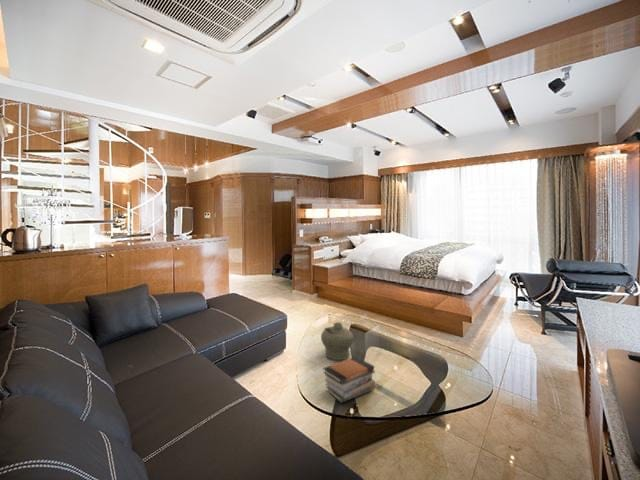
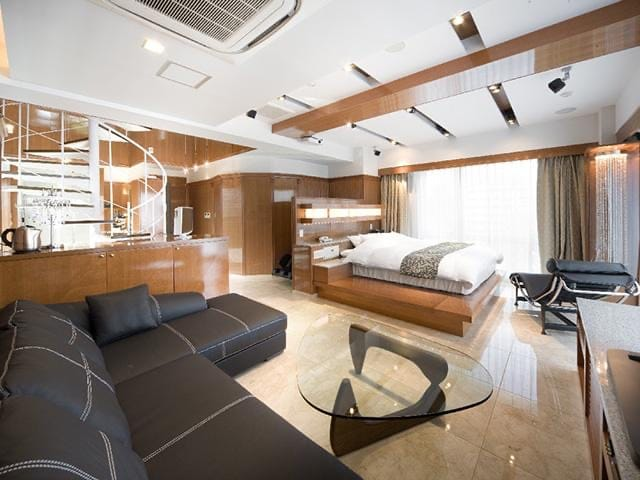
- book stack [322,356,376,404]
- jar [320,321,354,361]
